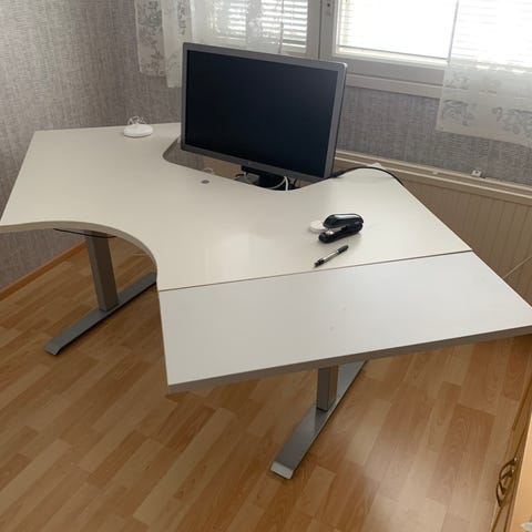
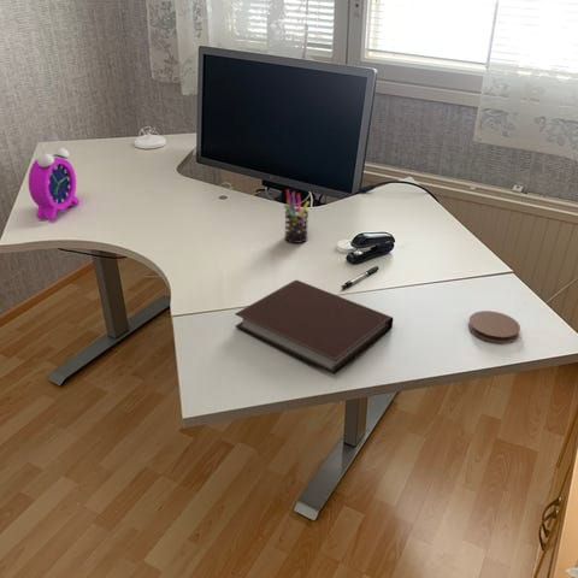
+ notebook [234,279,394,376]
+ coaster [467,309,521,344]
+ pen holder [283,189,311,244]
+ alarm clock [28,138,81,220]
